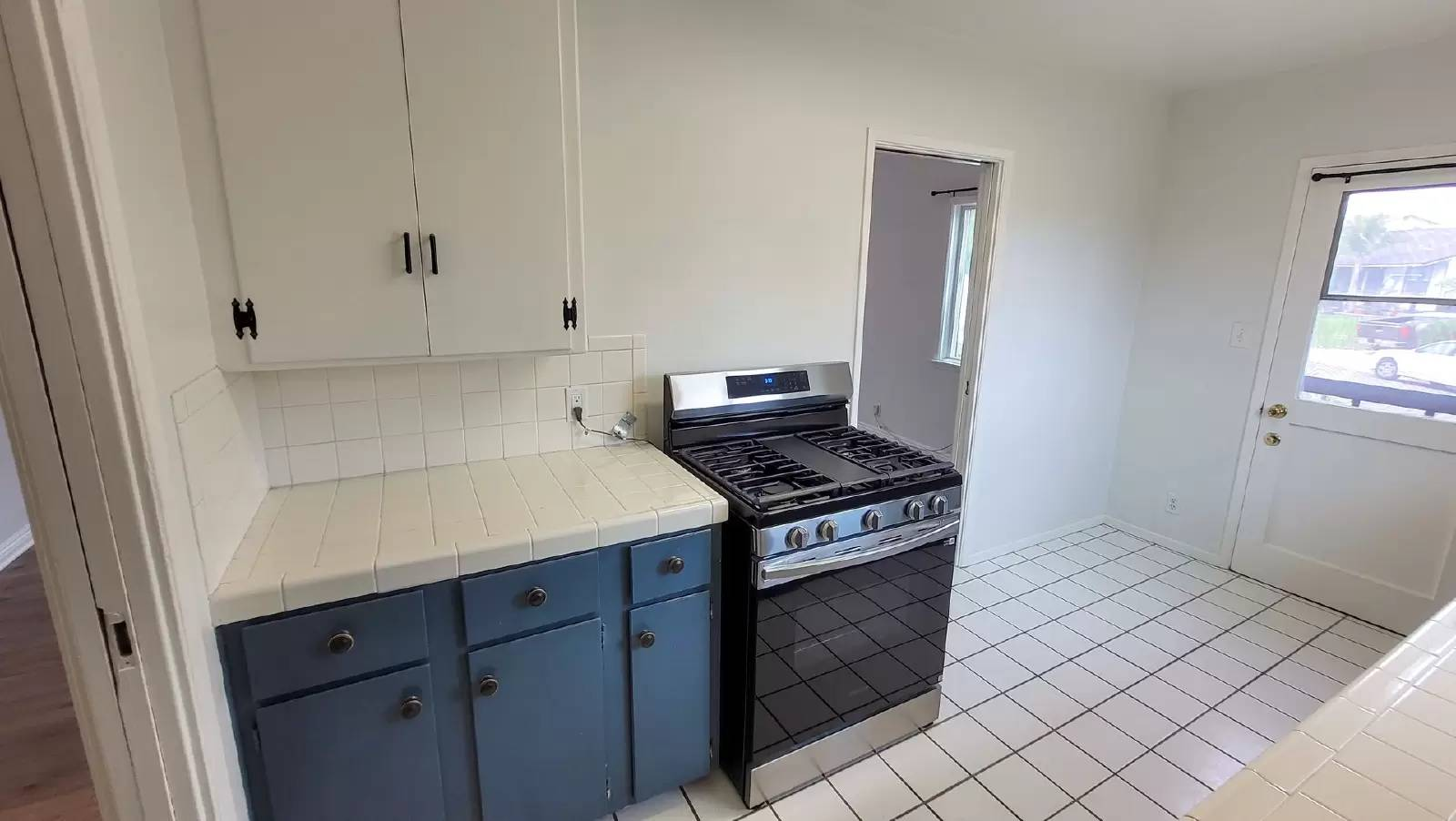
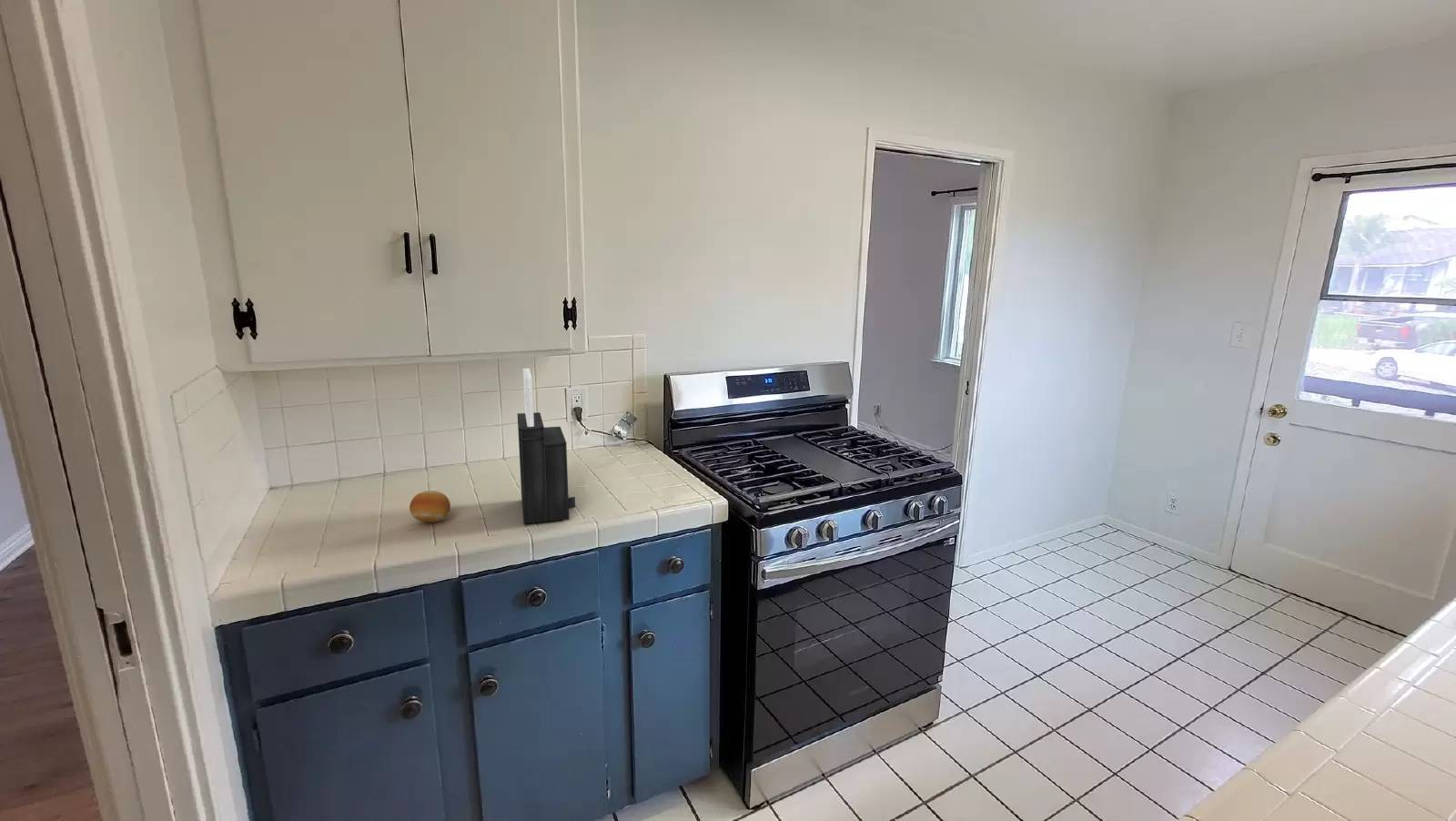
+ knife block [516,368,576,525]
+ fruit [409,490,451,523]
